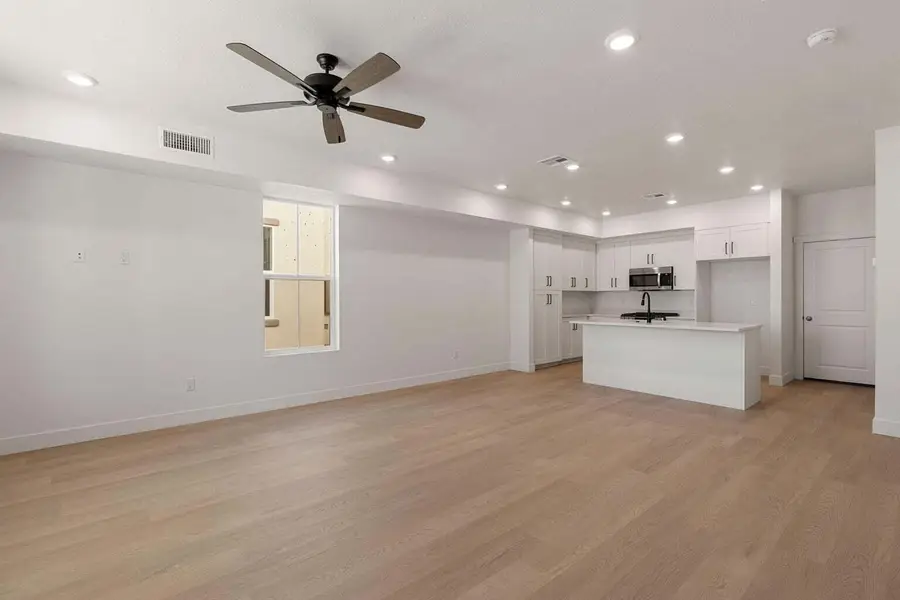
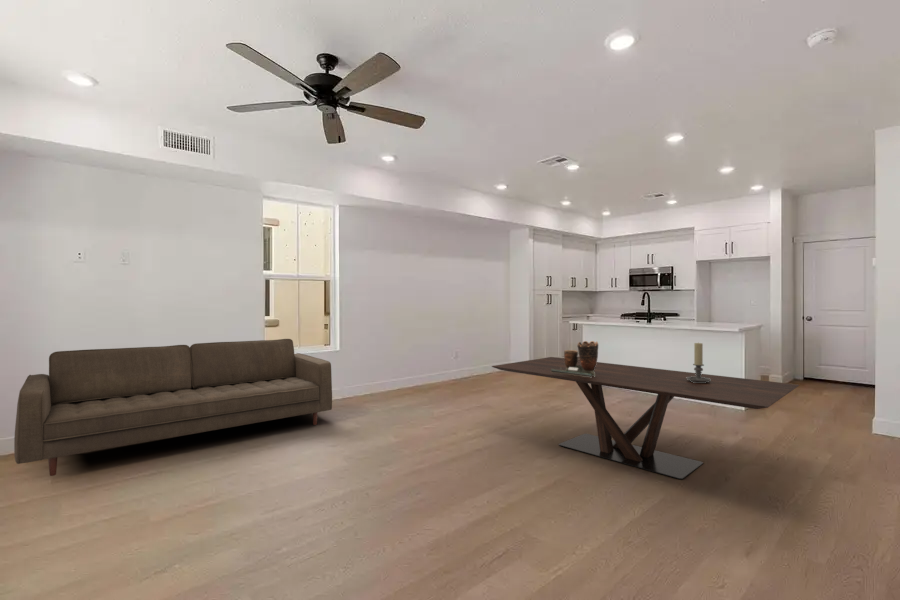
+ clay pot [551,340,599,378]
+ candle holder [686,341,711,383]
+ dining table [491,356,800,480]
+ sofa [13,338,333,477]
